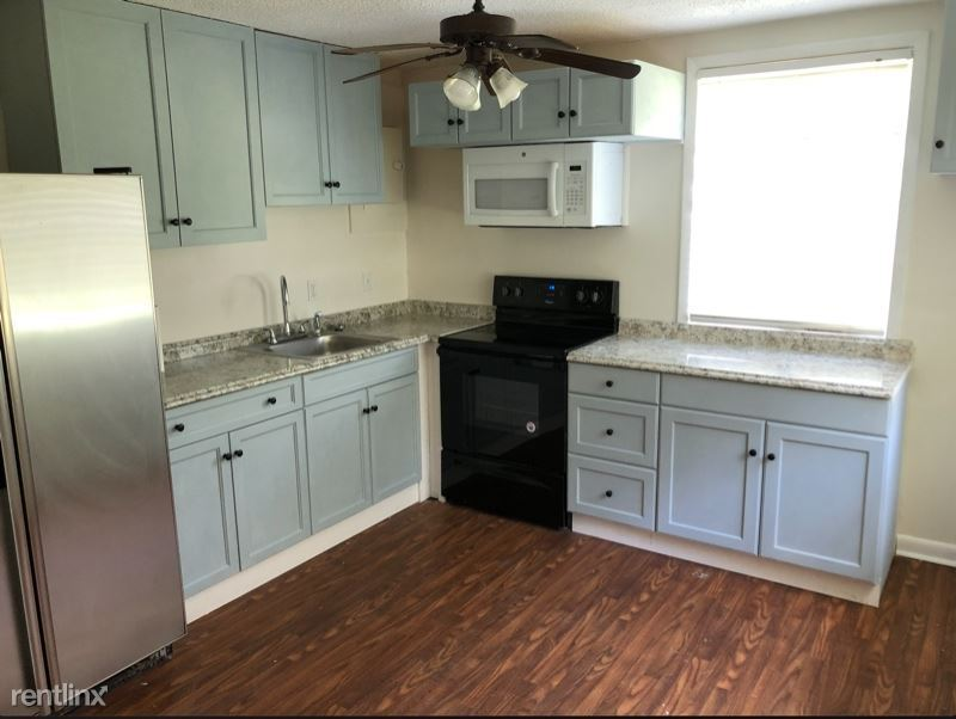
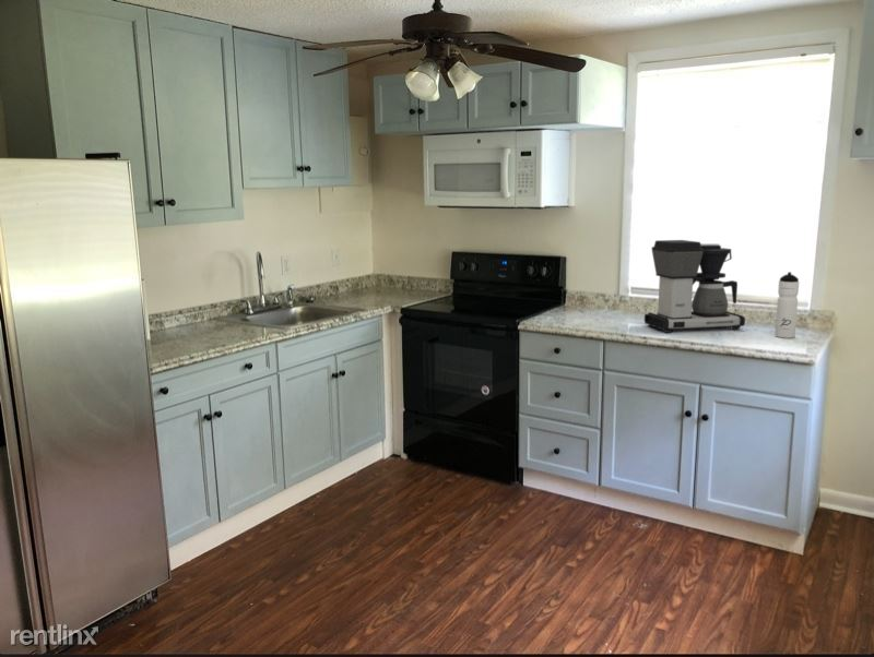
+ water bottle [775,271,800,339]
+ coffee maker [643,239,746,334]
